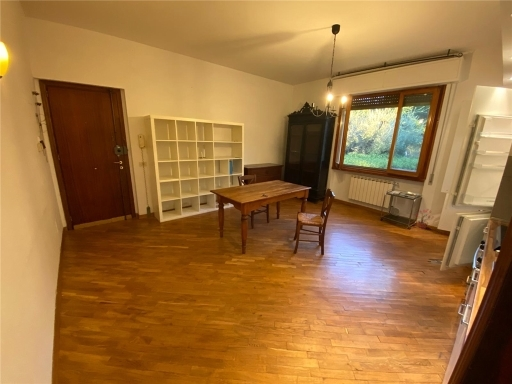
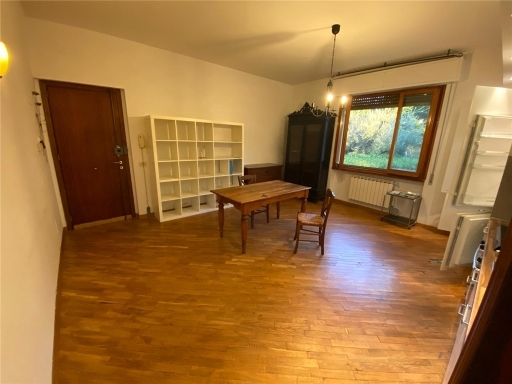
- potted plant [413,208,434,230]
